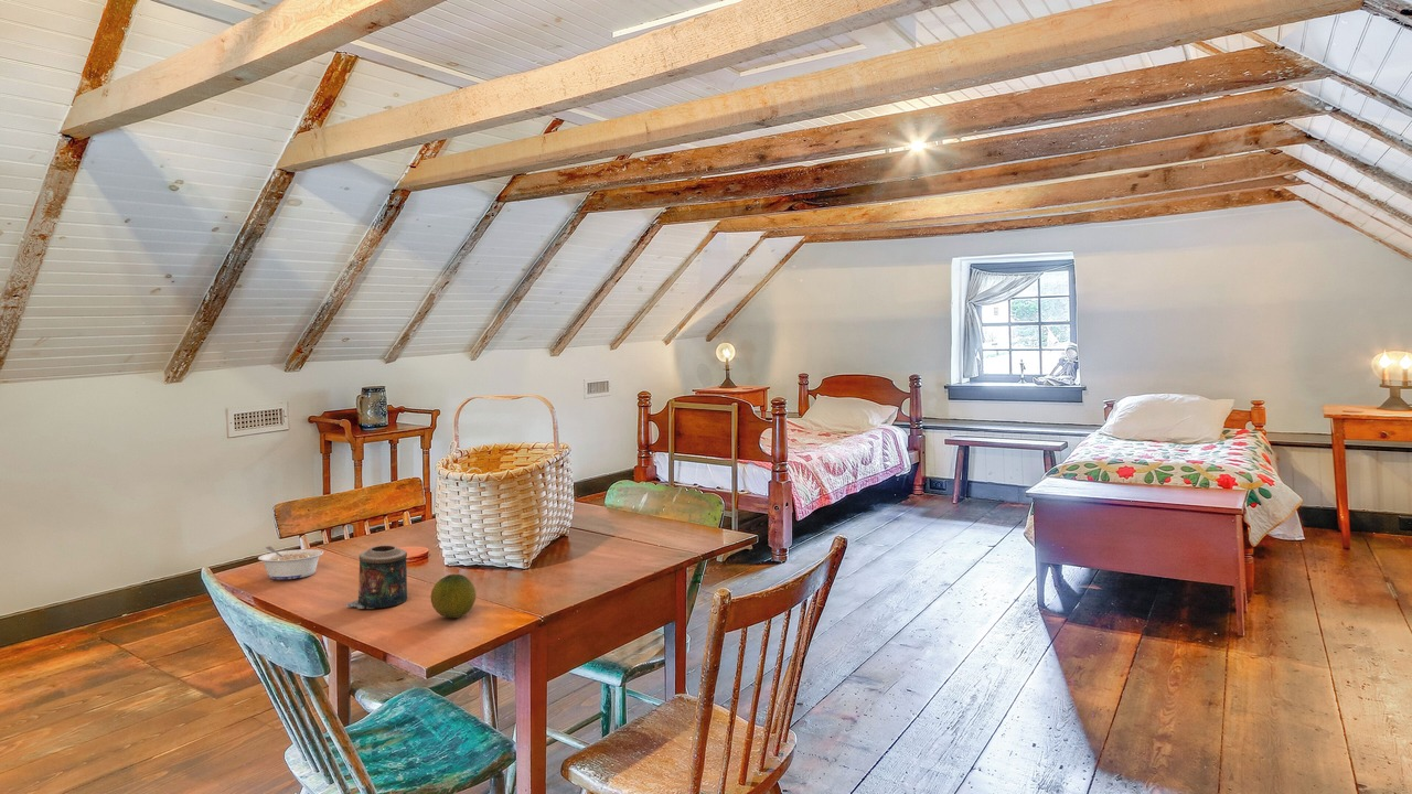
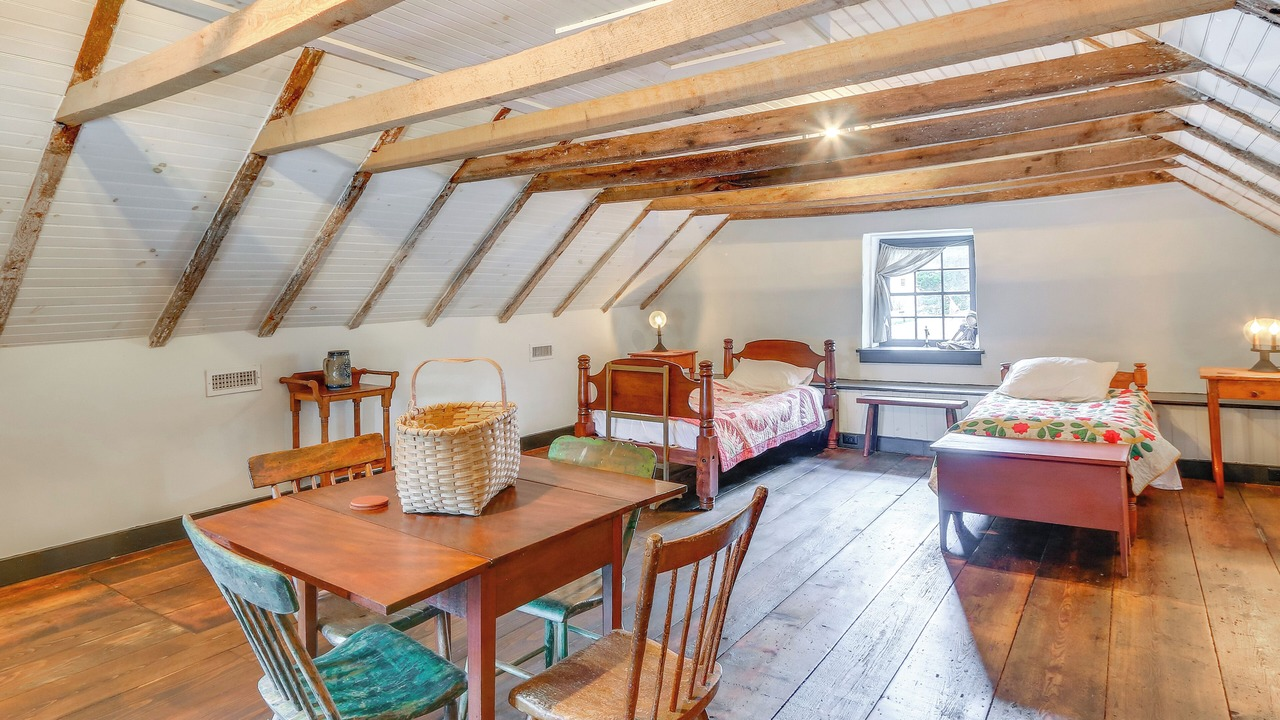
- candle [344,545,408,610]
- legume [257,545,324,580]
- fruit [430,573,477,619]
